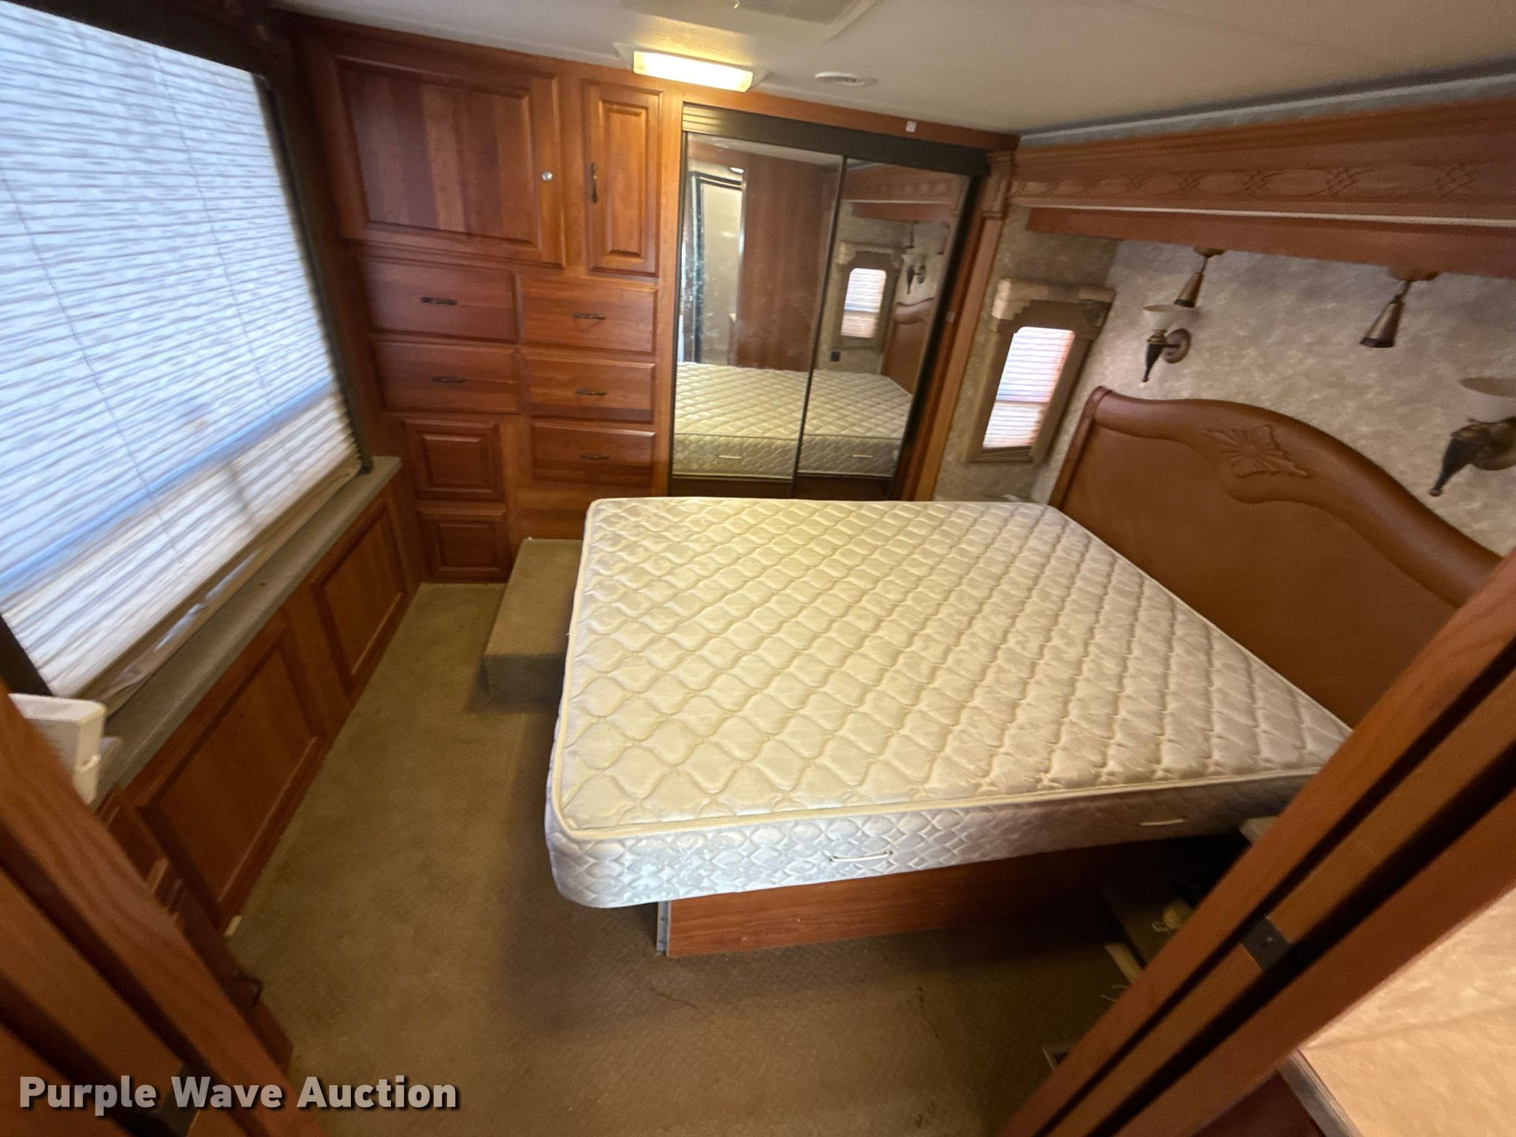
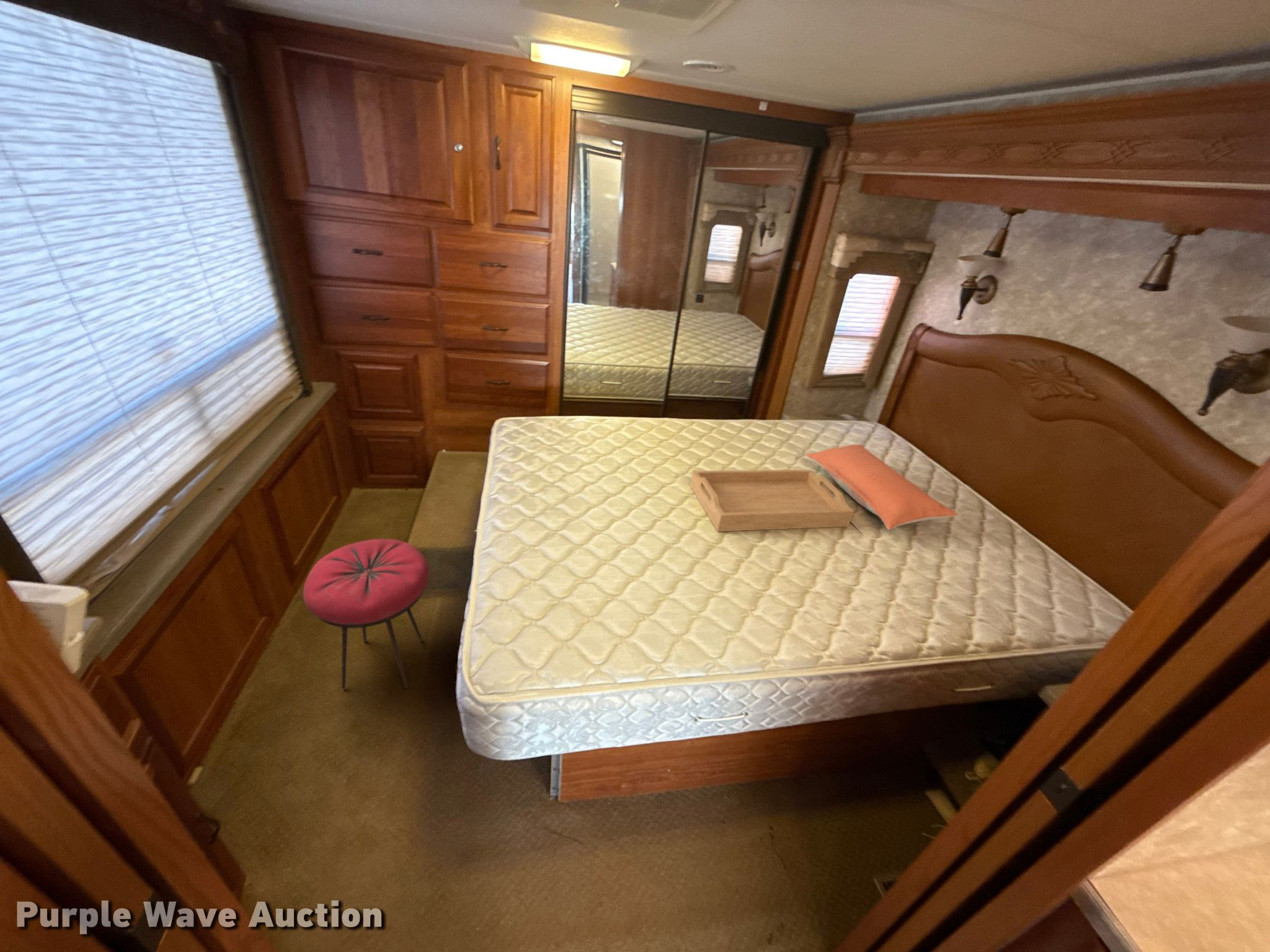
+ pillow [805,444,959,531]
+ stool [303,539,430,690]
+ serving tray [690,469,855,532]
